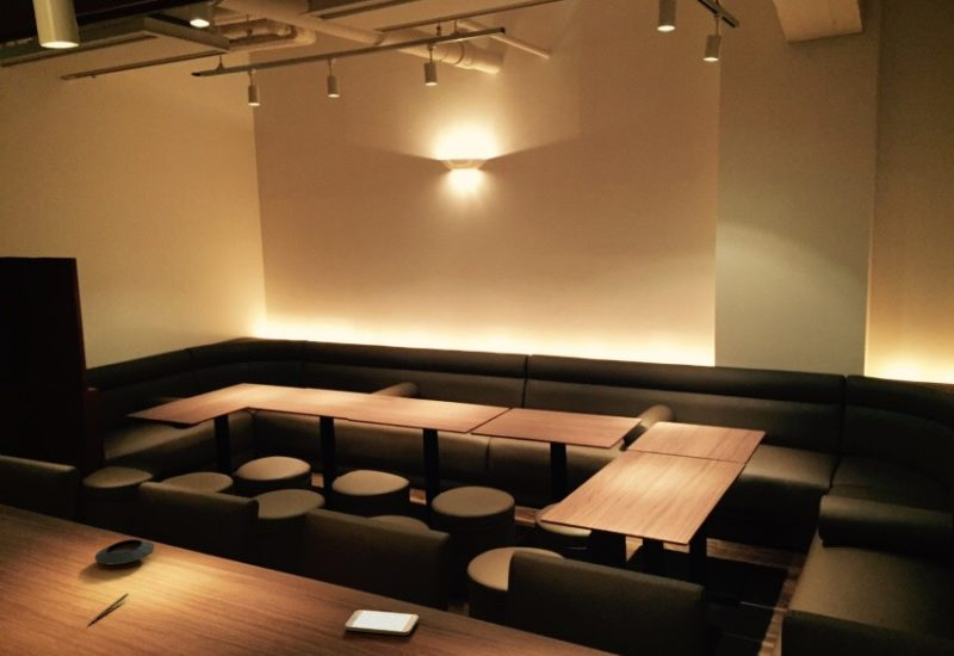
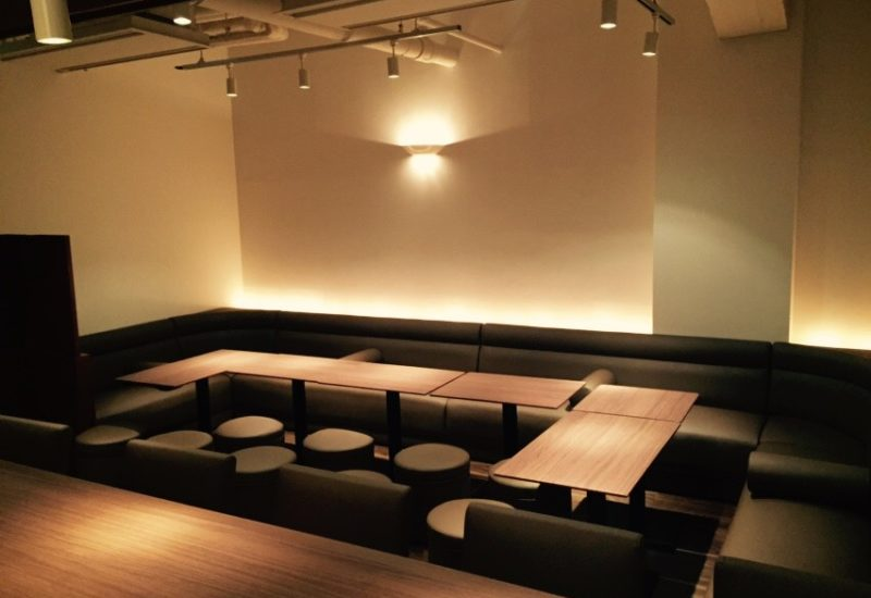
- smartphone [345,608,420,636]
- pen [86,592,130,627]
- saucer [94,538,155,565]
